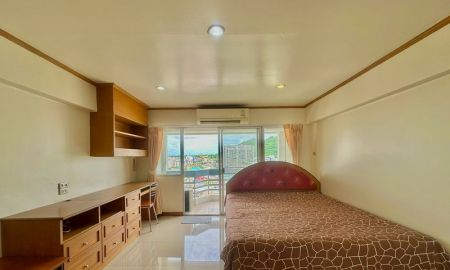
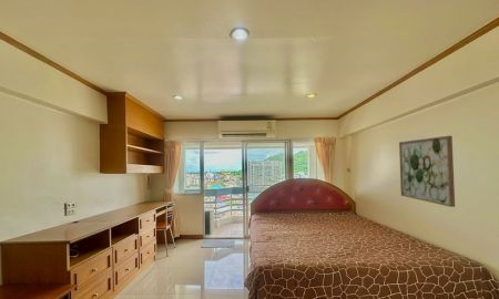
+ wall art [398,135,456,208]
